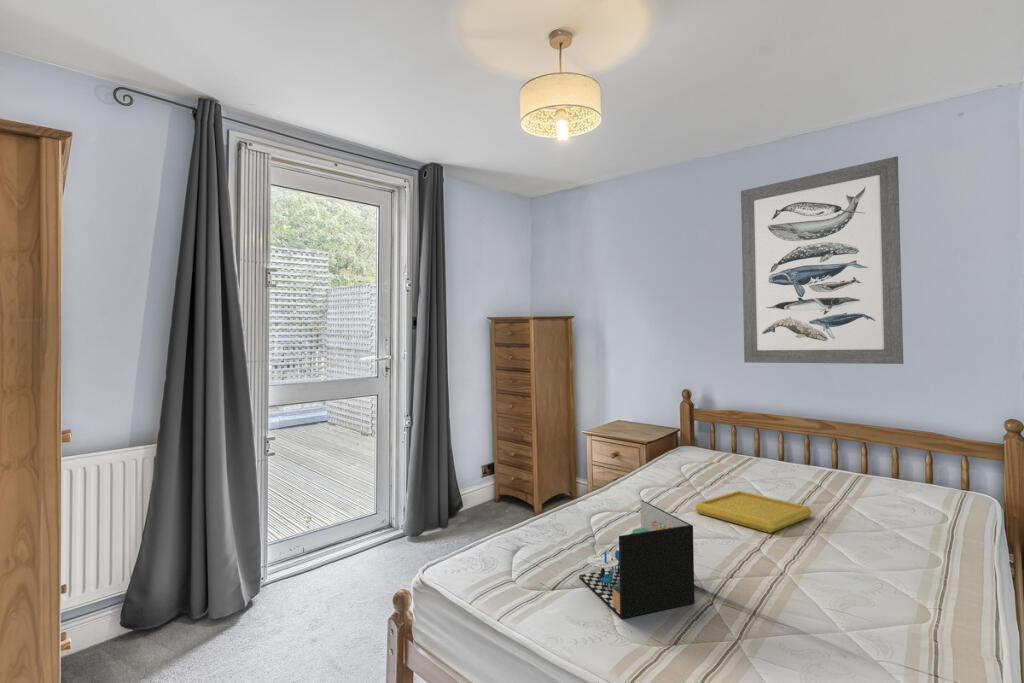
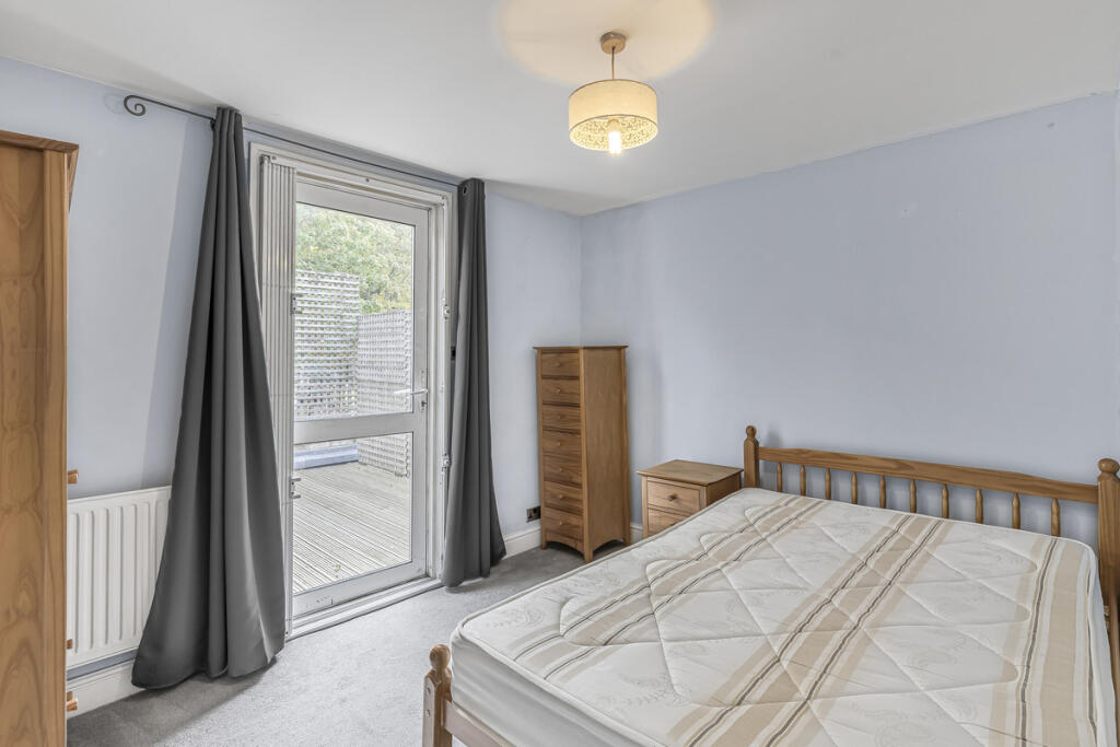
- serving tray [694,490,813,534]
- book [578,499,696,620]
- wall art [740,155,904,365]
